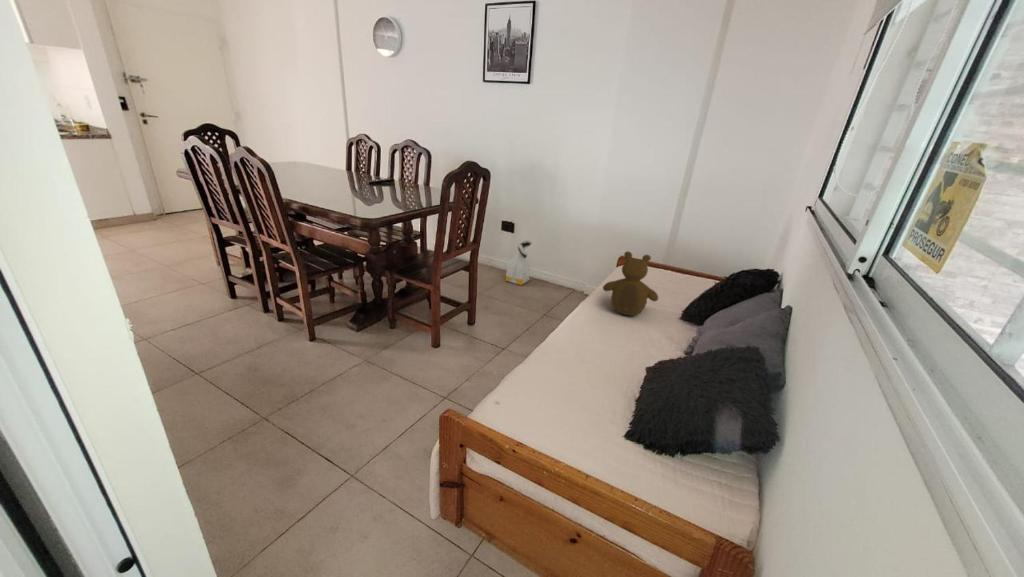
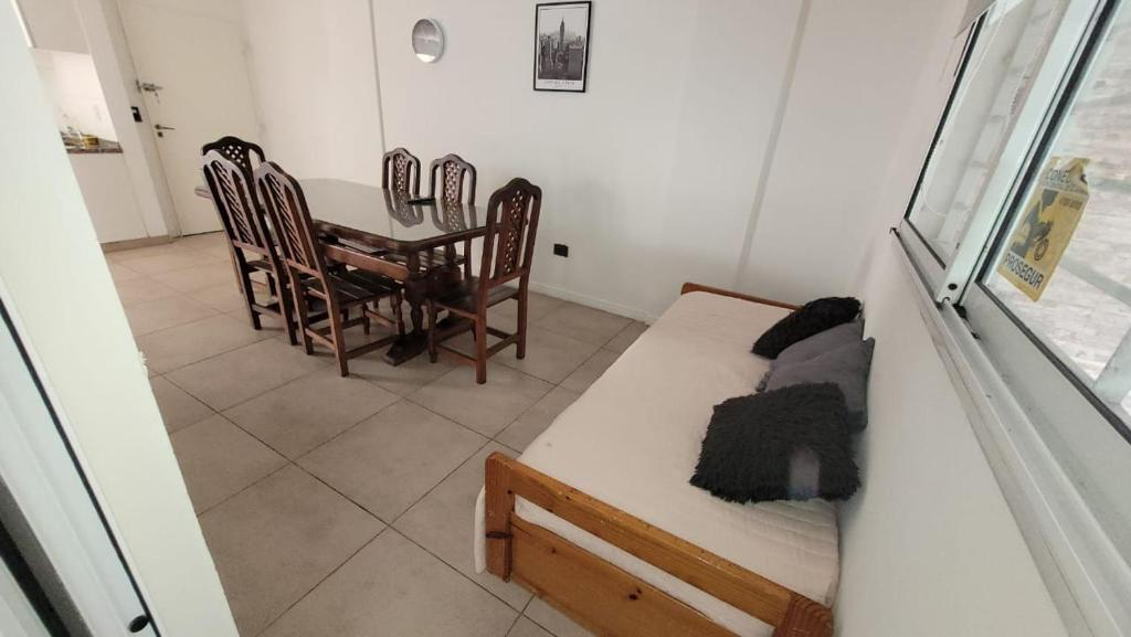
- bag [504,239,533,286]
- teddy bear [602,250,659,317]
